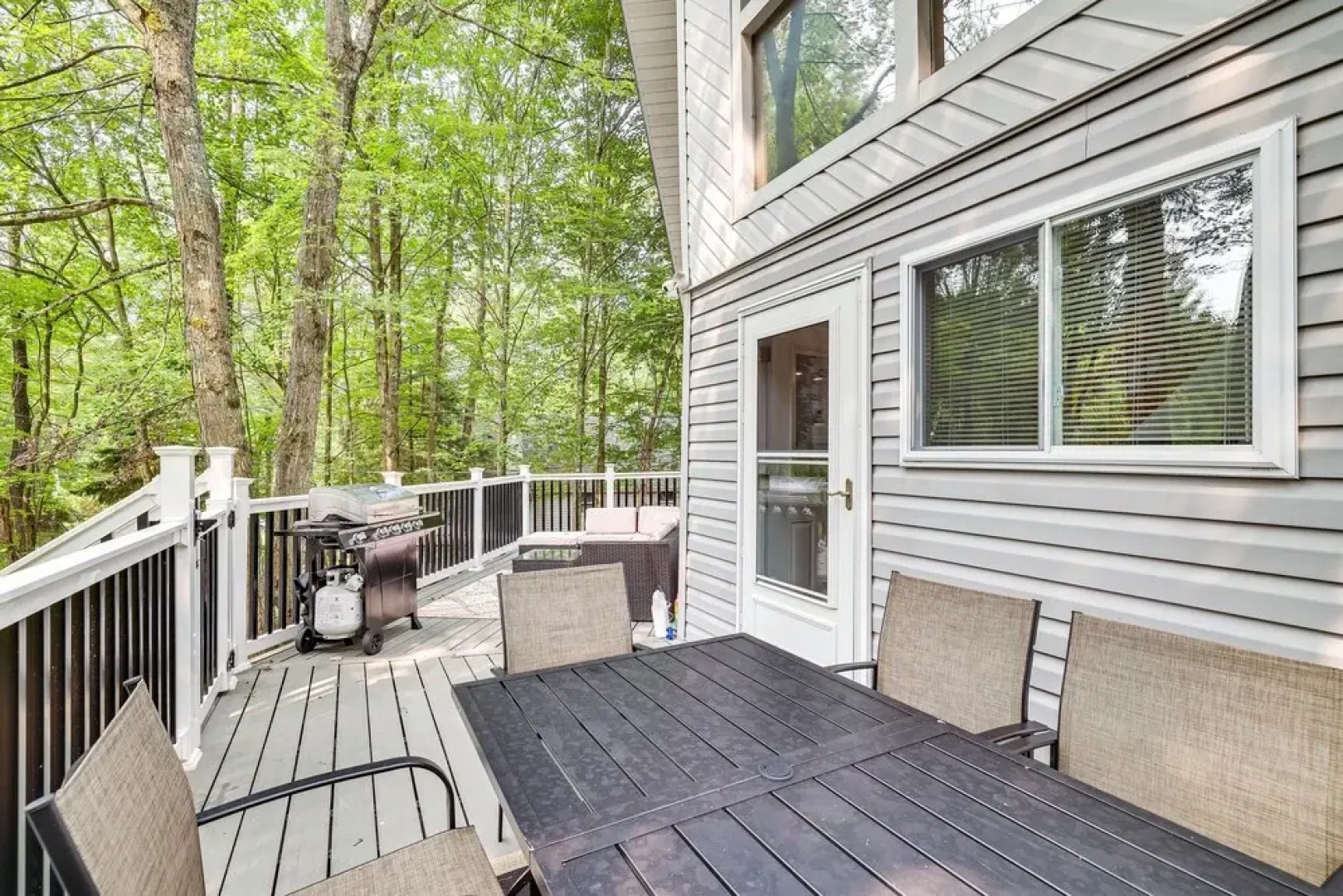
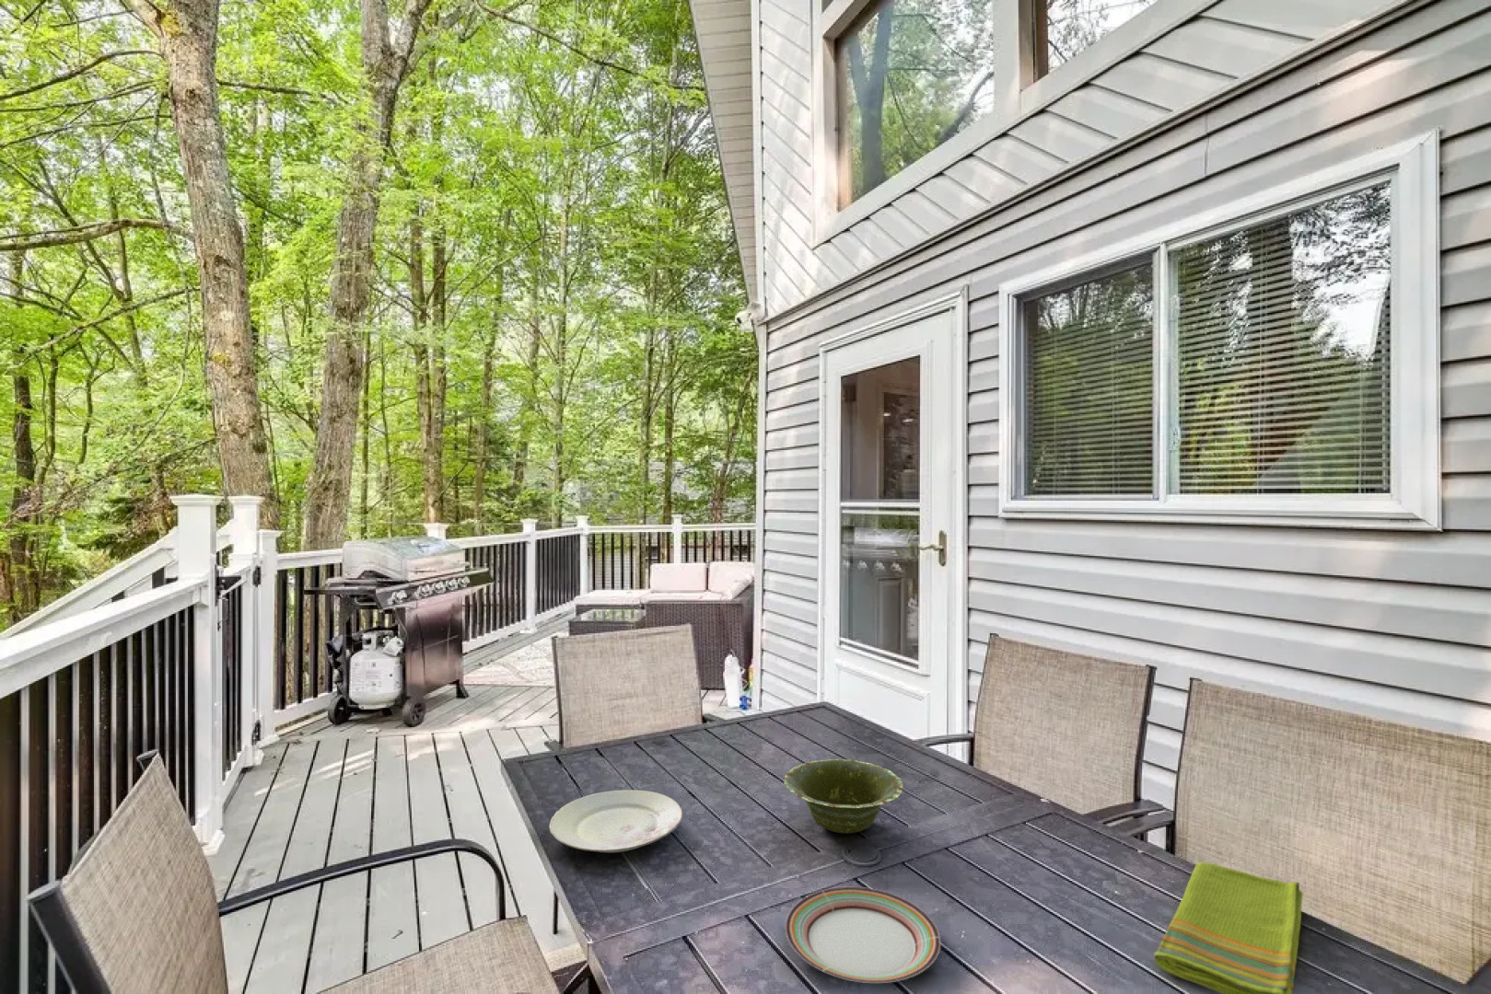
+ plate [548,789,684,853]
+ plate [785,886,941,984]
+ dish [783,759,905,834]
+ dish towel [1153,862,1304,994]
